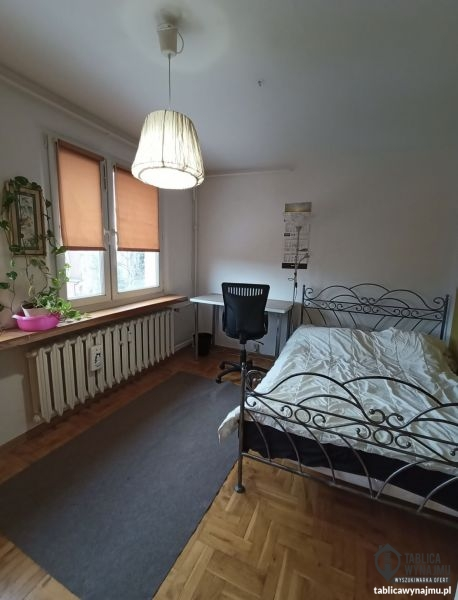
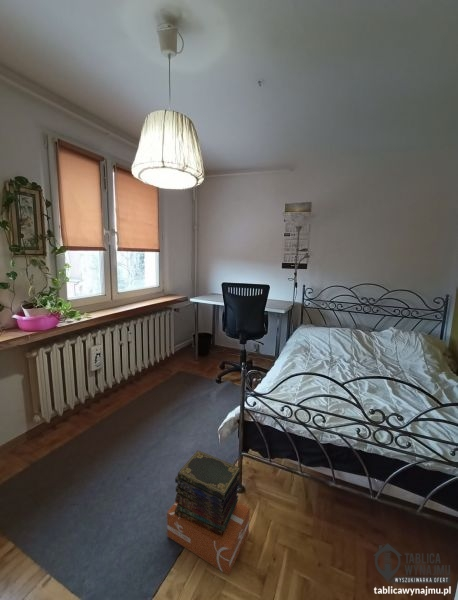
+ cardboard box [166,502,251,576]
+ book stack [174,450,241,536]
